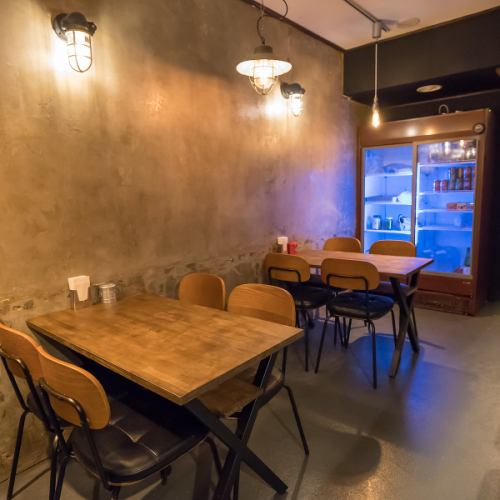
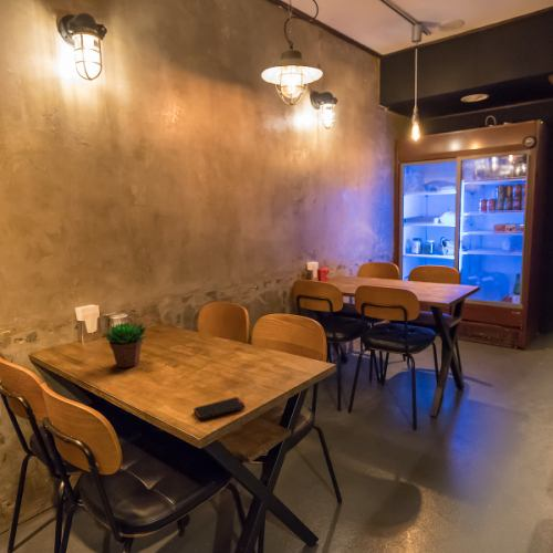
+ succulent plant [103,322,148,368]
+ smartphone [192,396,246,420]
